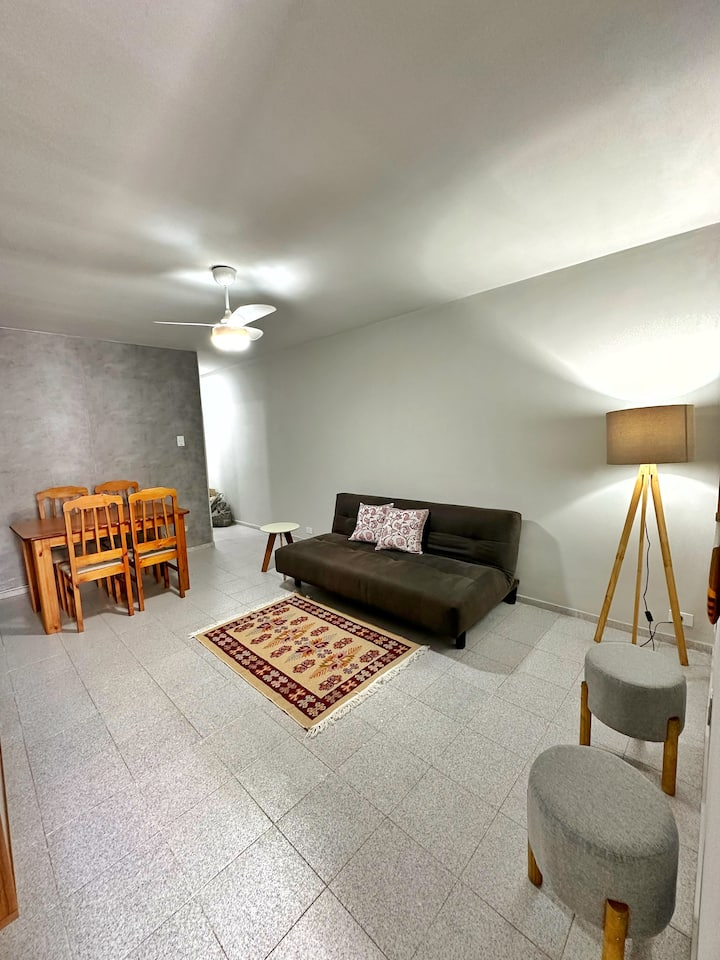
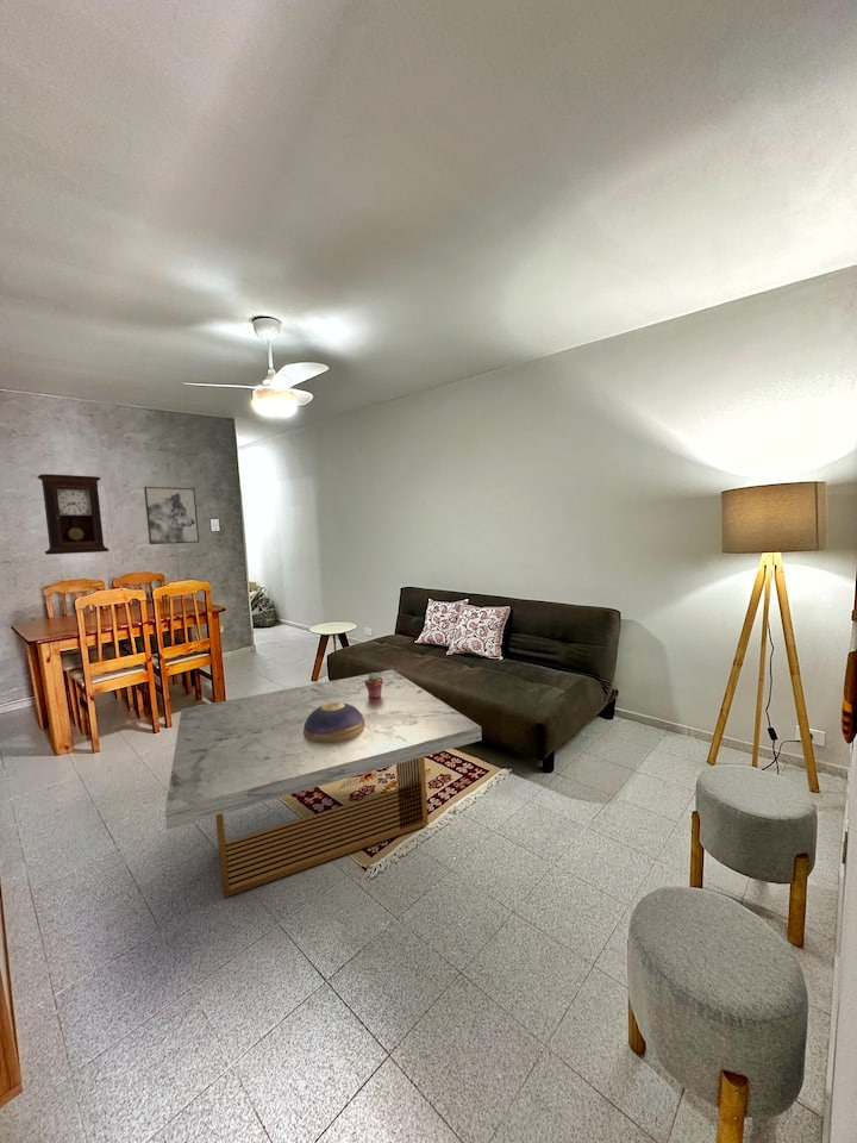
+ pendulum clock [36,473,111,556]
+ potted succulent [364,672,383,698]
+ decorative bowl [304,702,365,742]
+ coffee table [164,669,483,899]
+ wall art [143,486,200,545]
